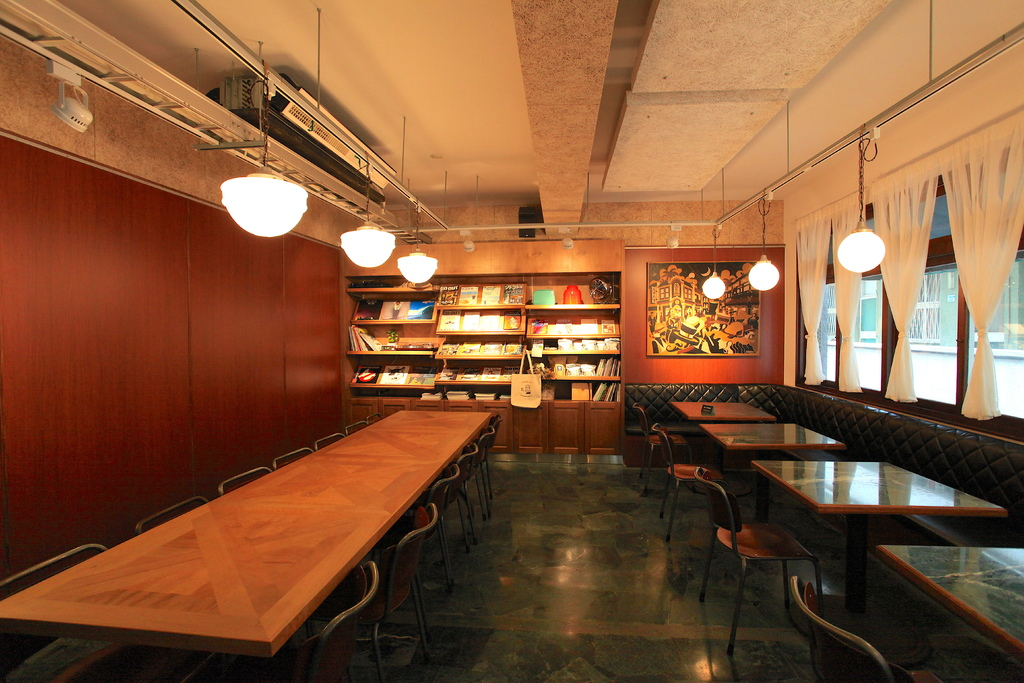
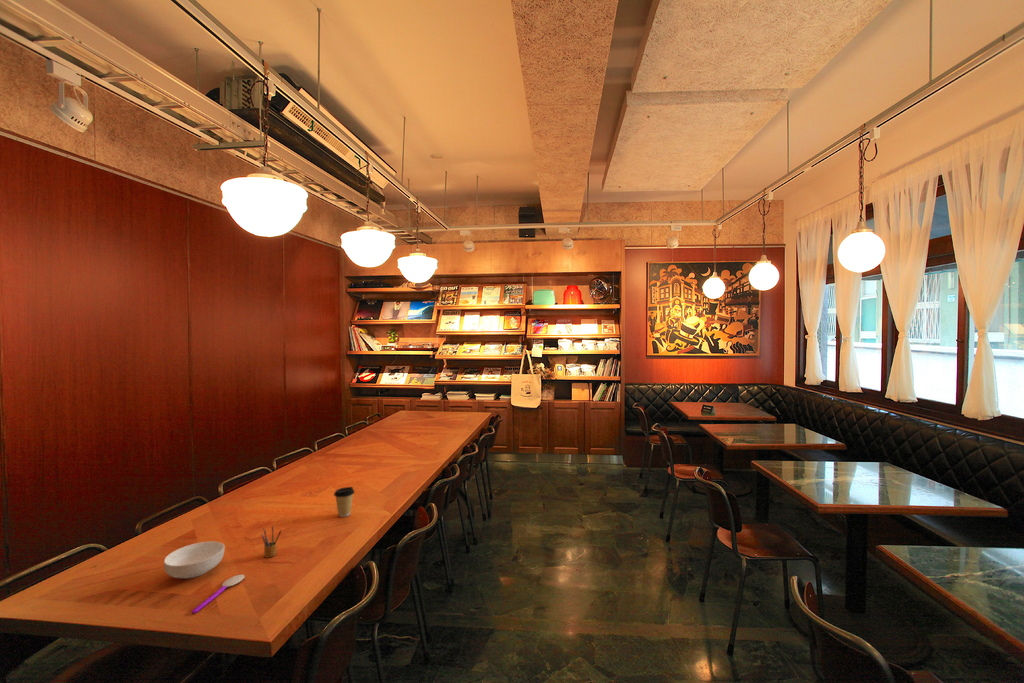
+ coffee cup [333,486,356,518]
+ cereal bowl [163,540,226,580]
+ spoon [191,574,245,614]
+ pencil box [260,524,283,558]
